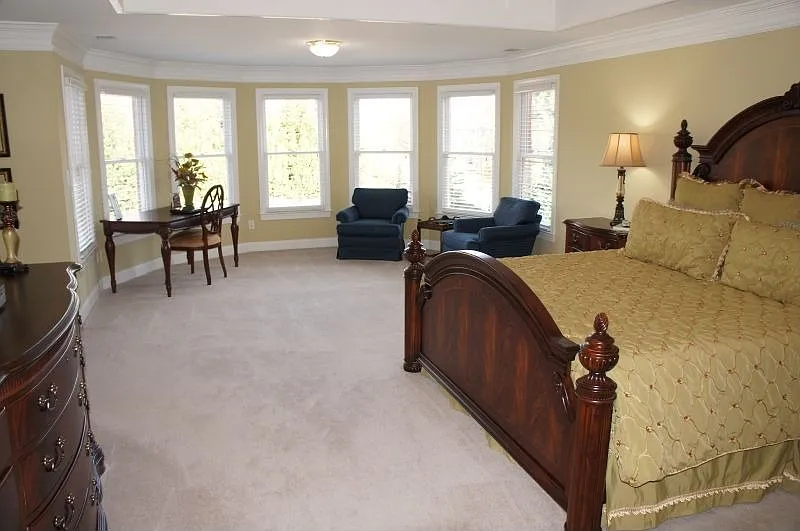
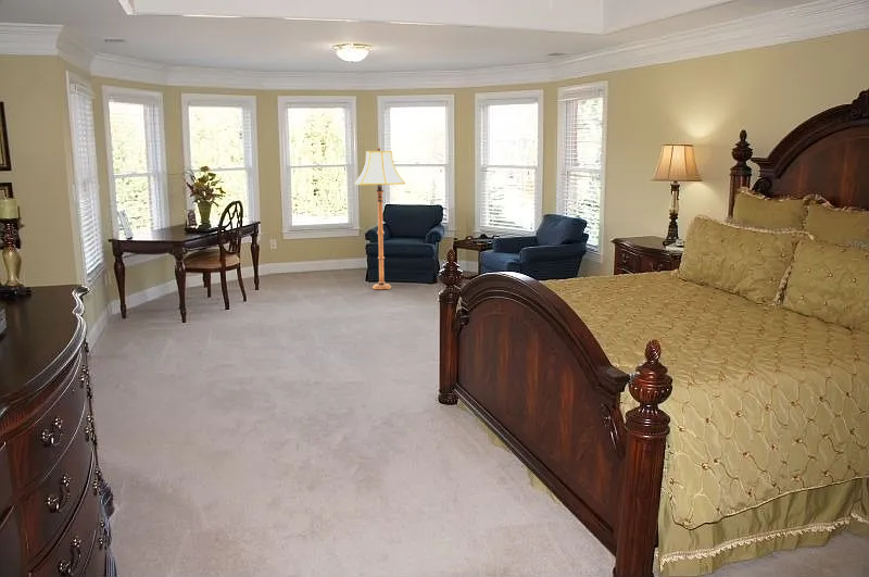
+ floor lamp [353,146,406,290]
